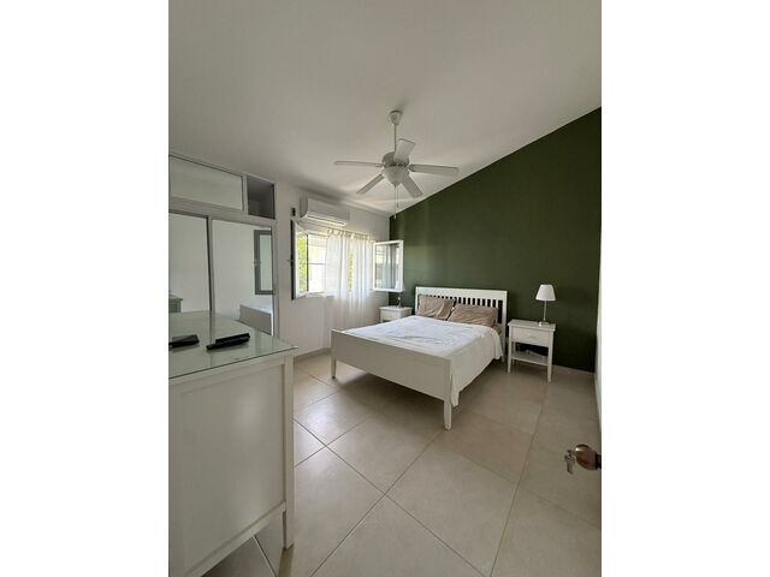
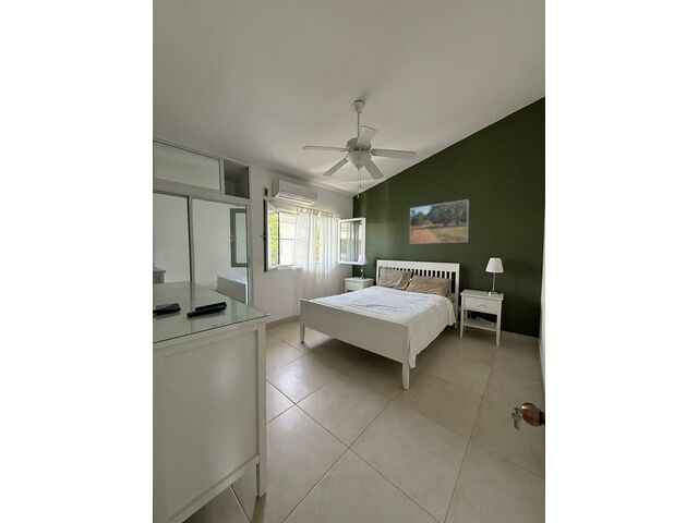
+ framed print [409,198,470,245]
